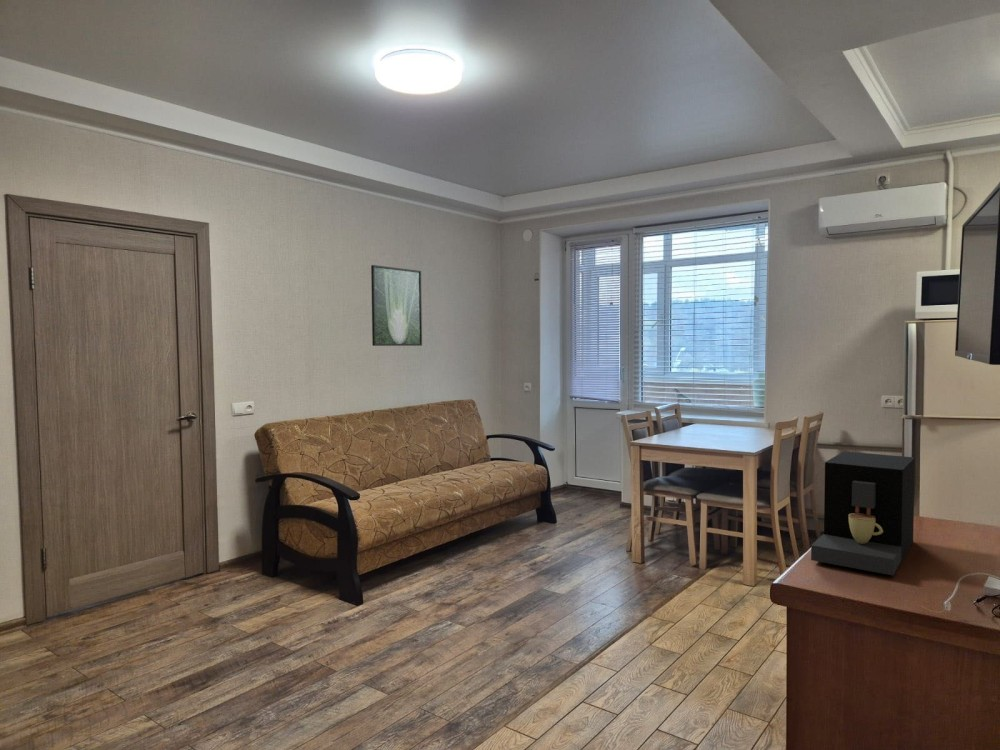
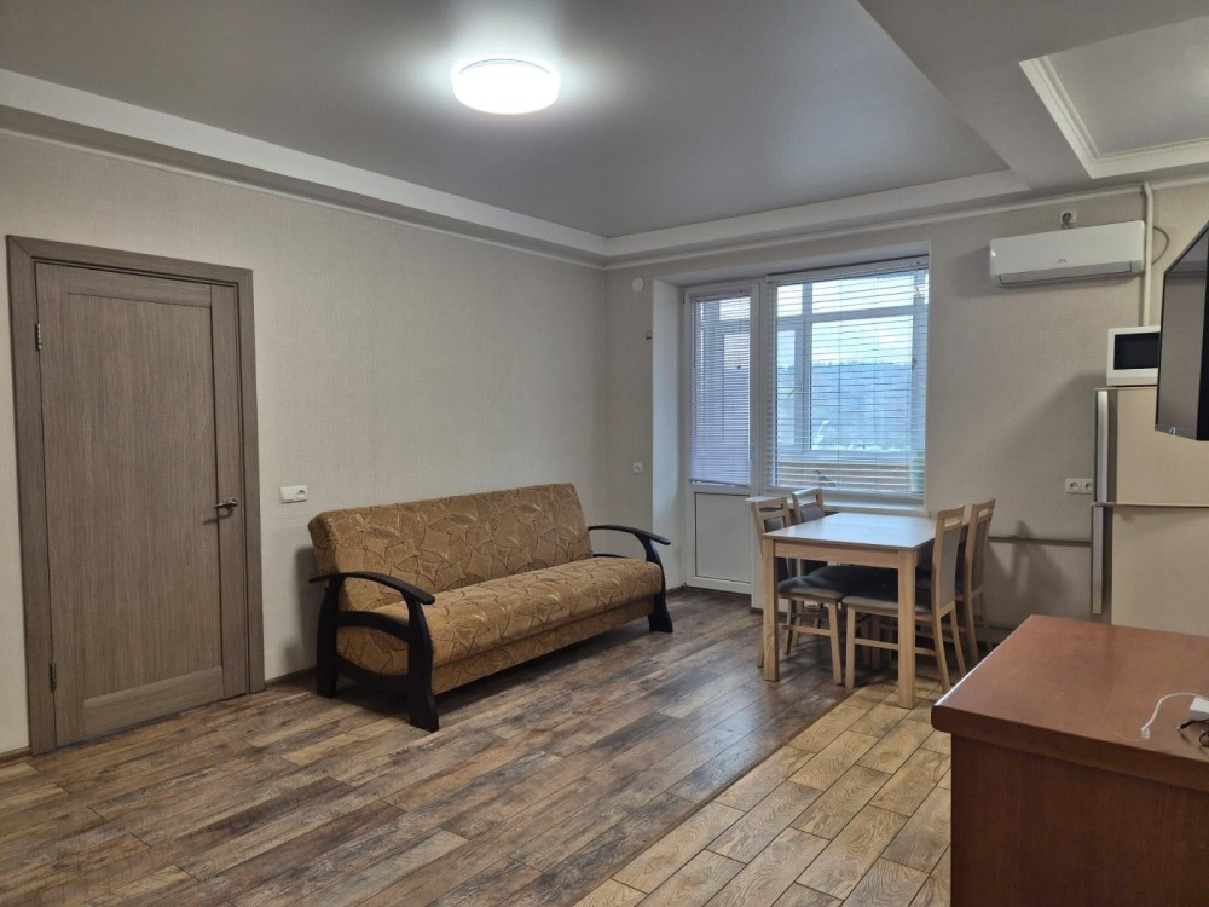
- coffee maker [810,450,916,576]
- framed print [370,264,423,347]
